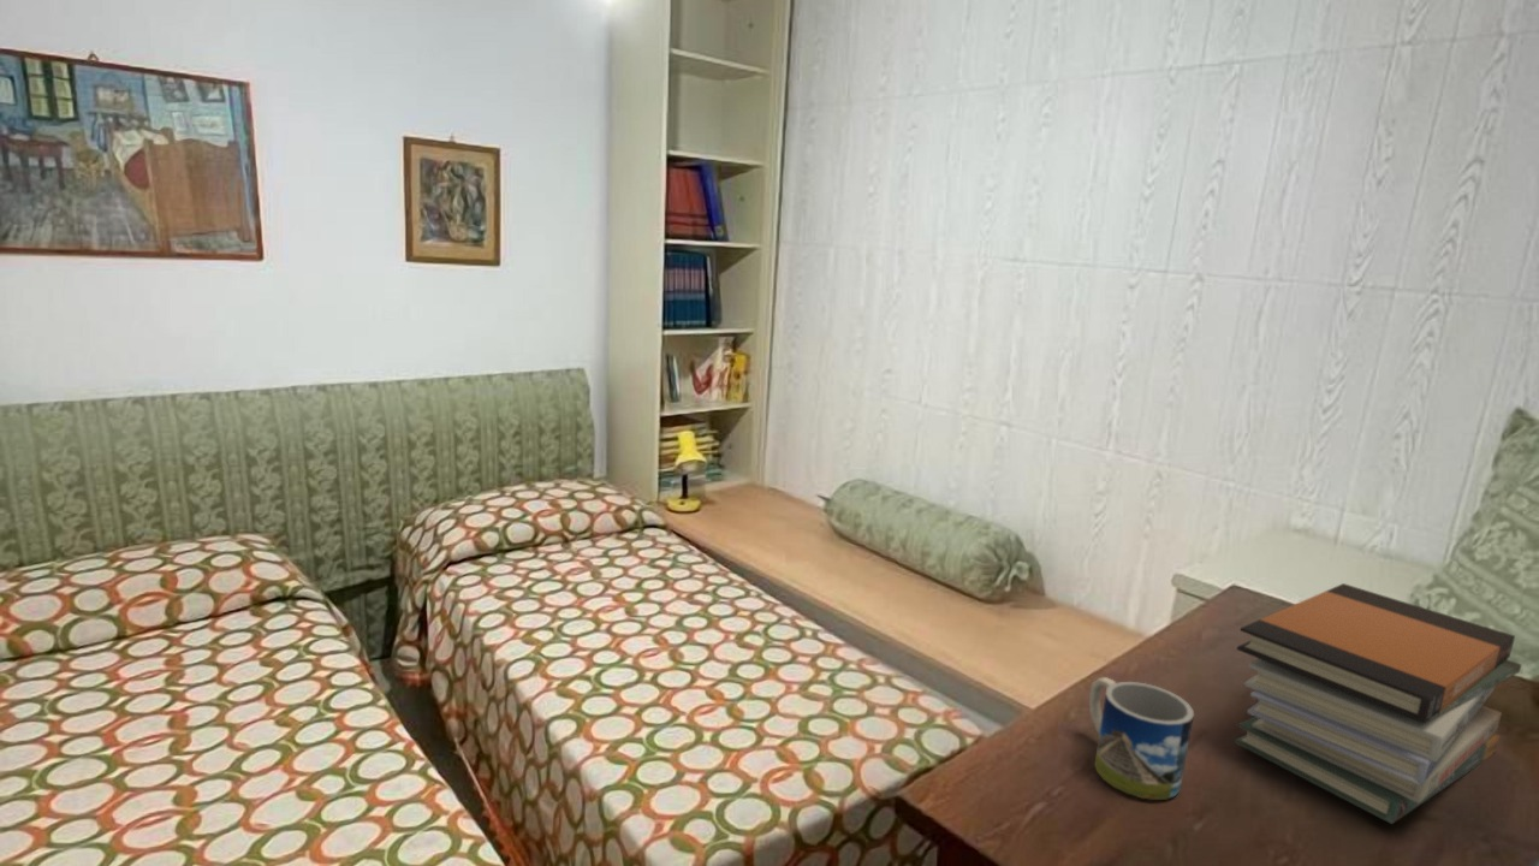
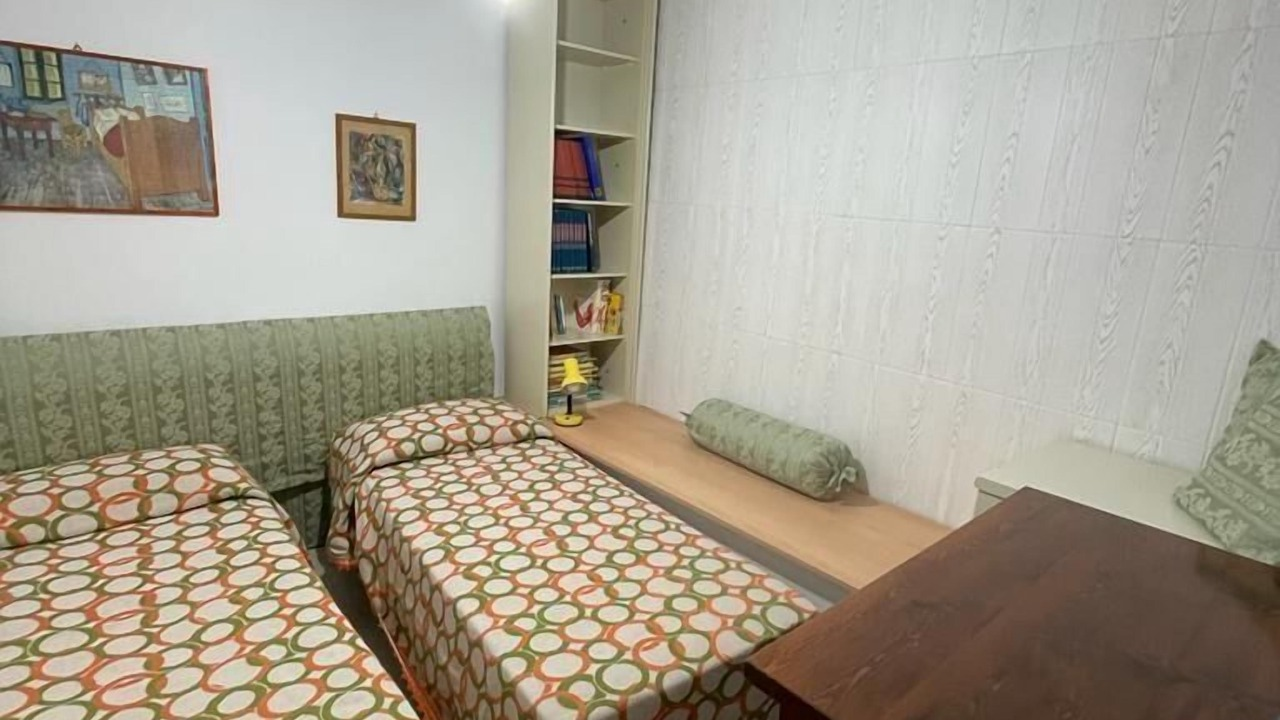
- book stack [1234,582,1522,825]
- mug [1088,676,1195,801]
